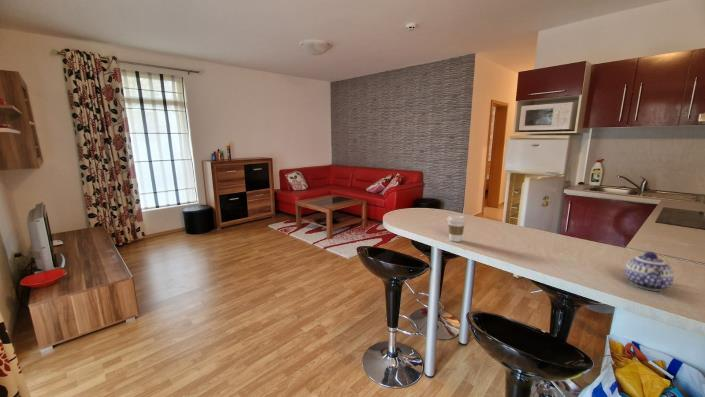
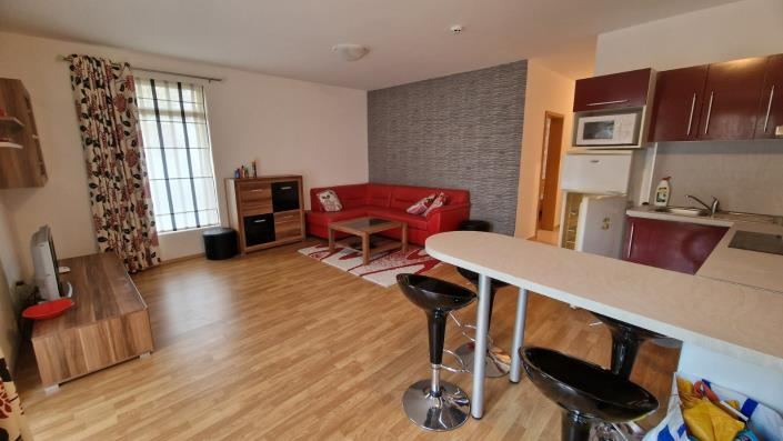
- coffee cup [446,214,467,243]
- teapot [624,251,675,292]
